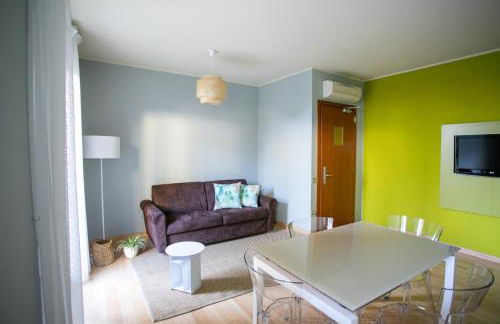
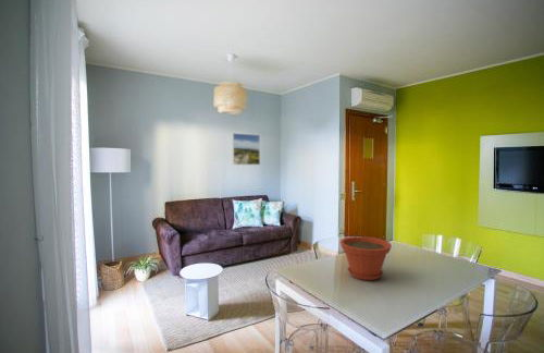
+ plant pot [339,235,393,281]
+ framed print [231,132,261,166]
